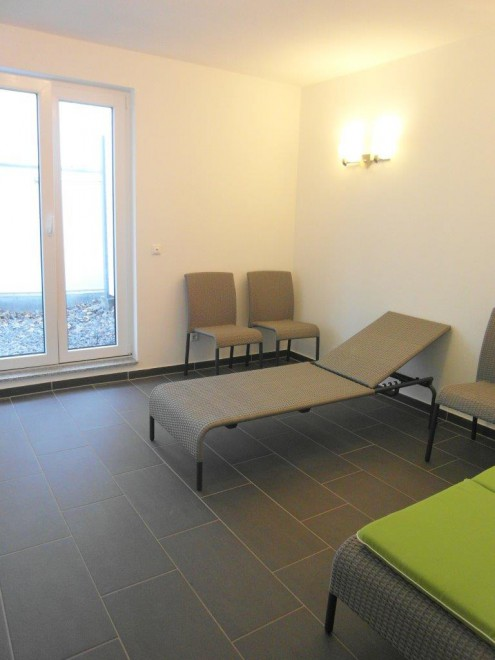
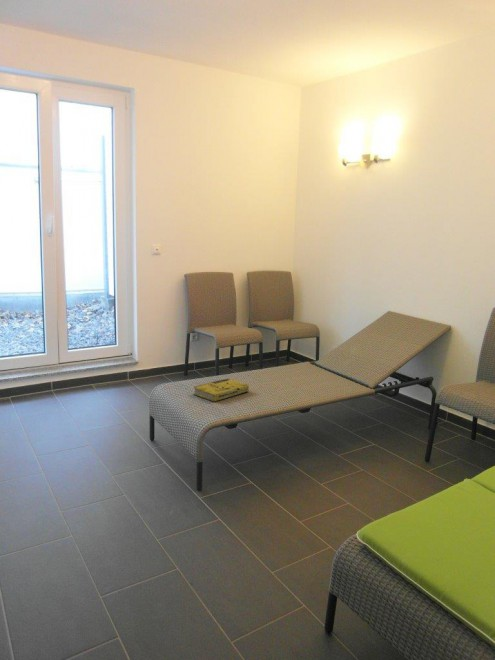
+ book [193,378,250,403]
